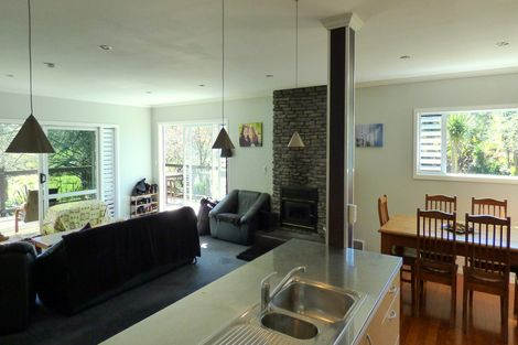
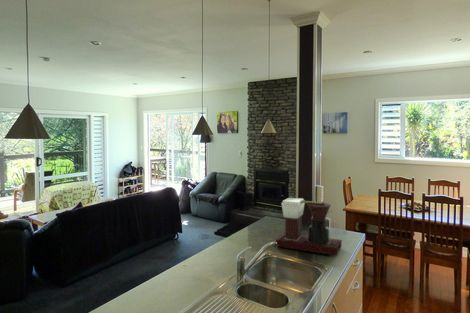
+ coffee maker [275,197,343,257]
